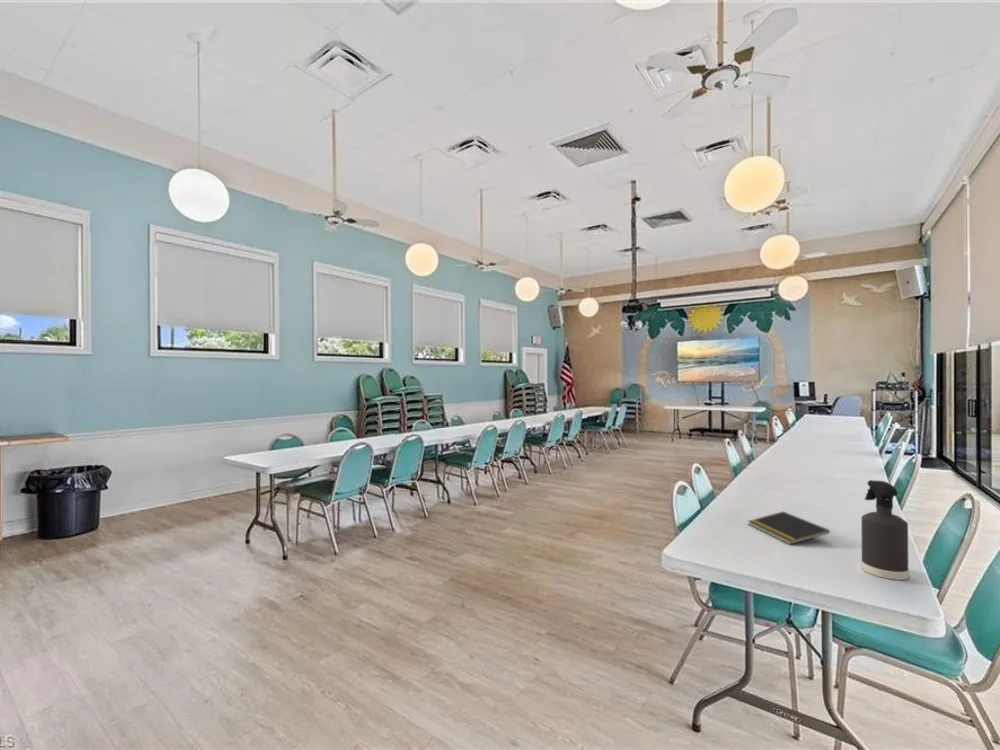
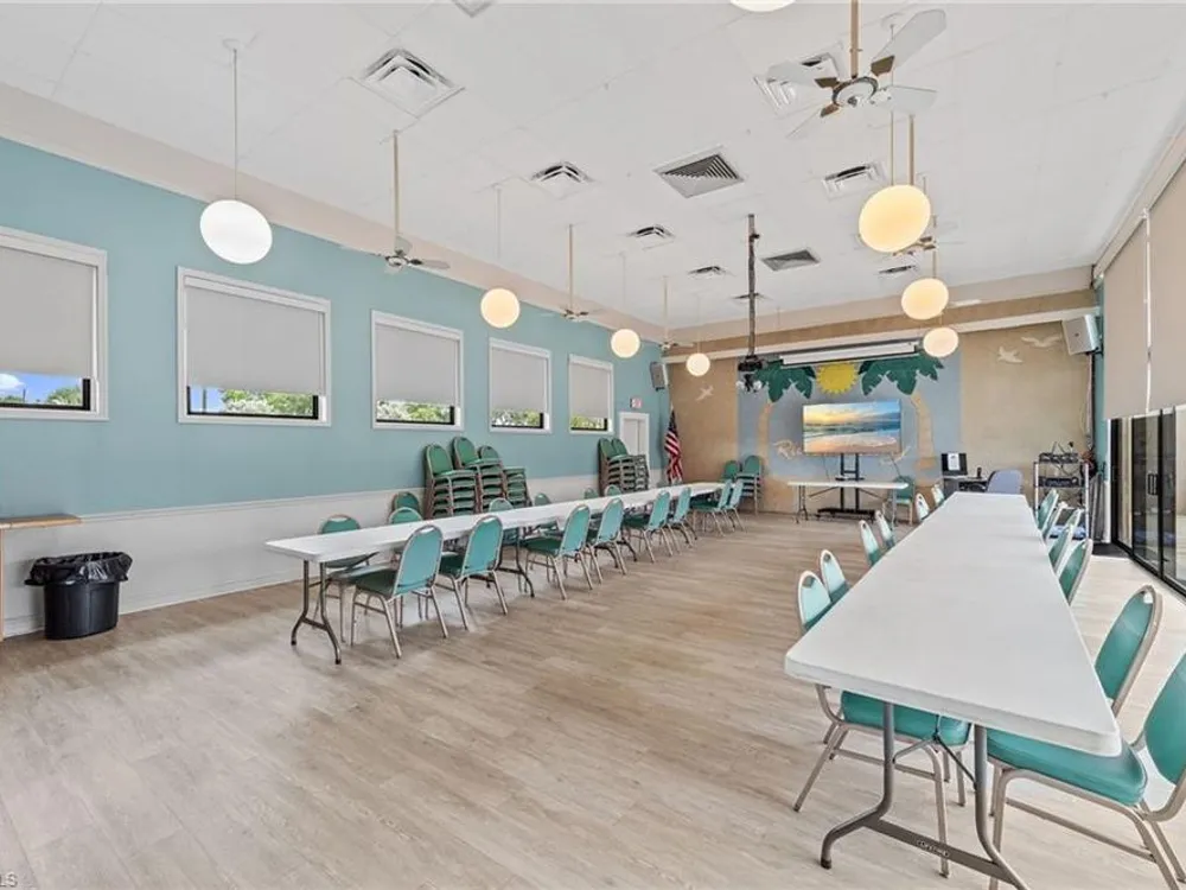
- spray bottle [860,479,910,581]
- notepad [747,510,831,545]
